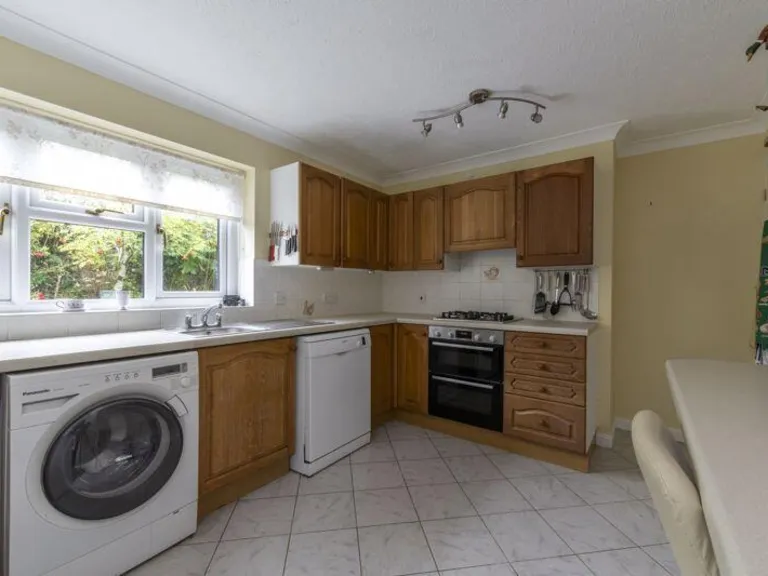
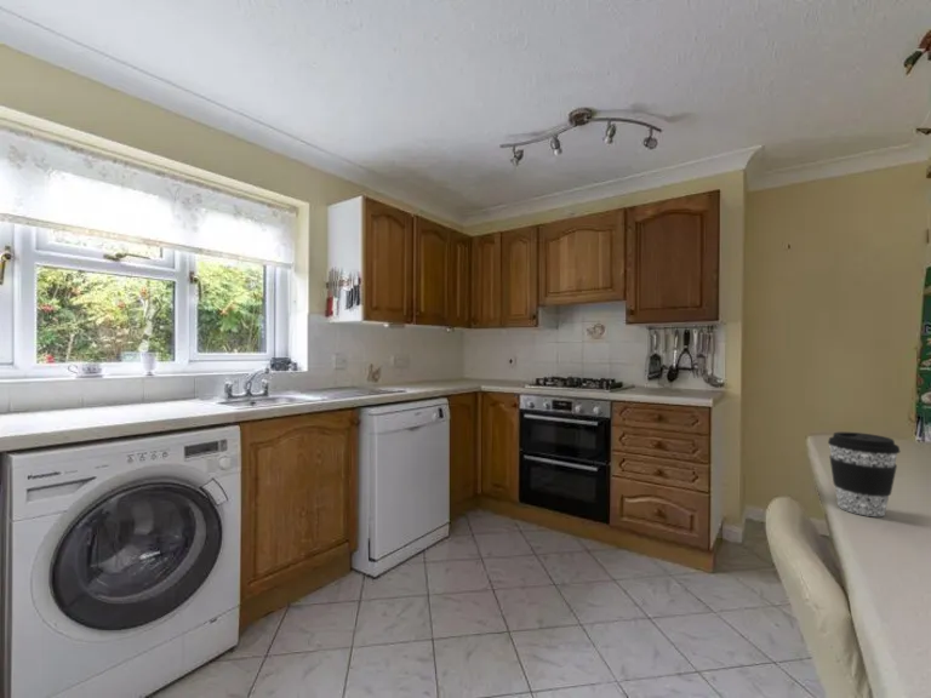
+ coffee cup [827,431,901,517]
